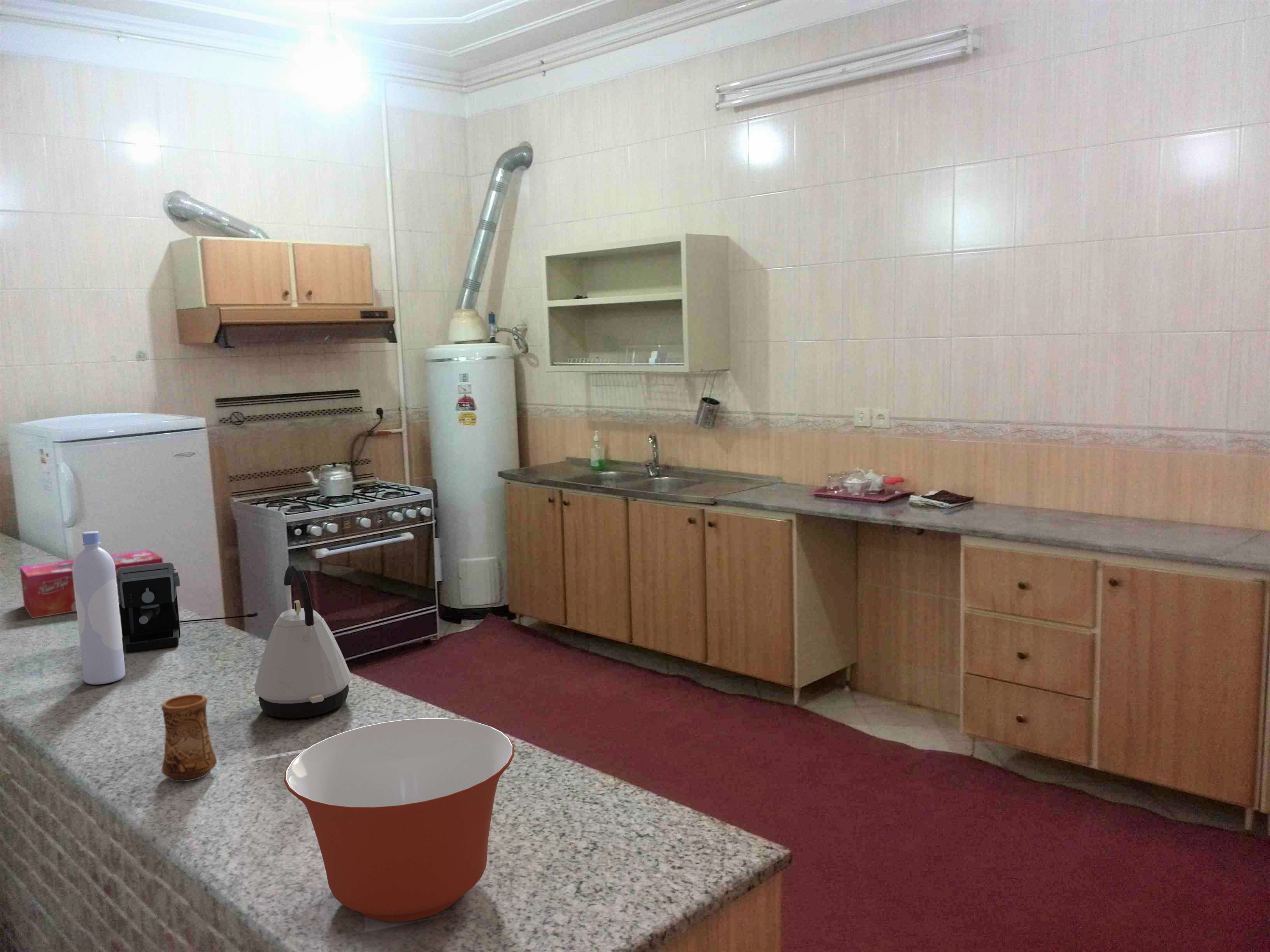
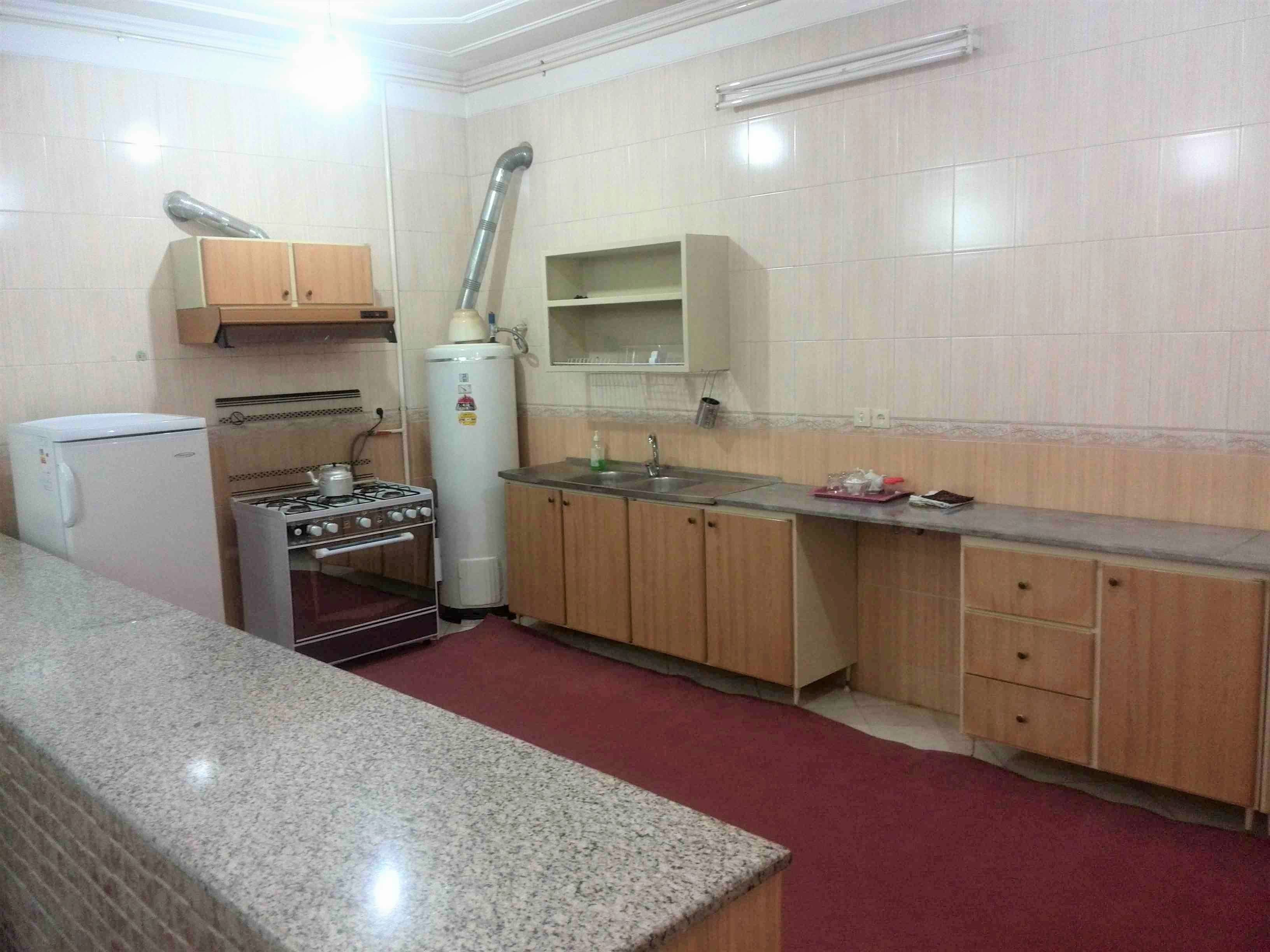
- tissue box [19,549,163,619]
- bottle [73,531,126,685]
- coffee maker [116,562,258,653]
- mixing bowl [284,718,515,922]
- kettle [254,564,352,719]
- cup [161,694,218,782]
